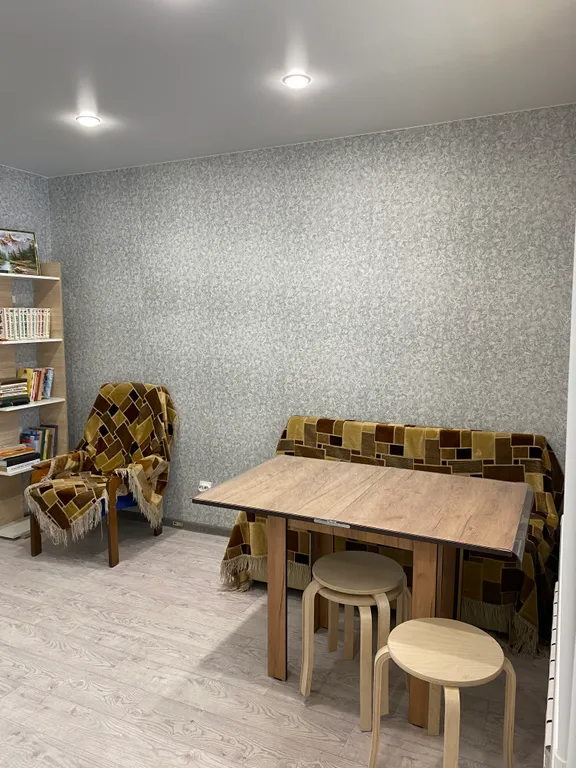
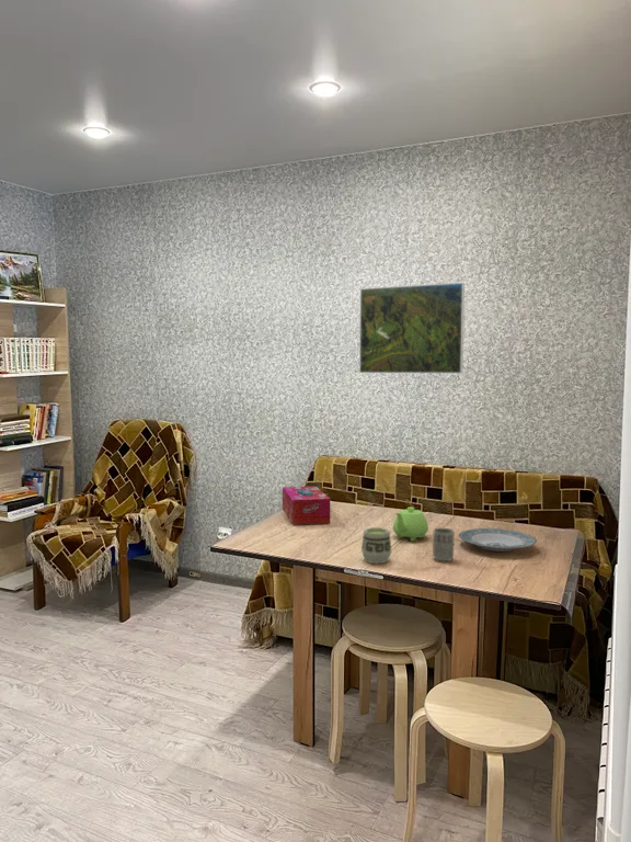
+ cup [360,526,392,565]
+ tissue box [282,485,331,526]
+ plate [458,527,538,553]
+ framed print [358,282,466,375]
+ teapot [392,507,429,542]
+ cup [432,526,456,562]
